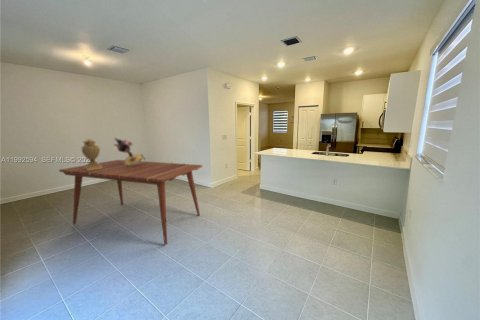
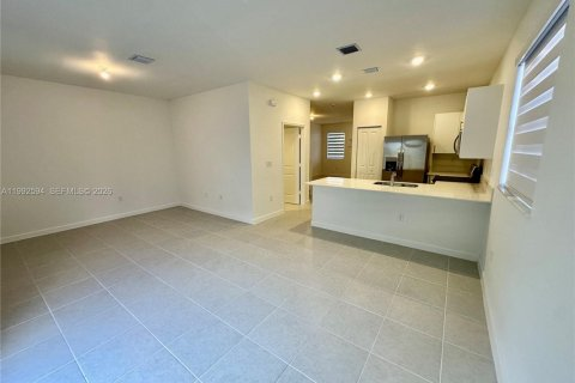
- decorative urn [81,137,102,170]
- bouquet [113,137,146,167]
- dining table [58,159,203,246]
